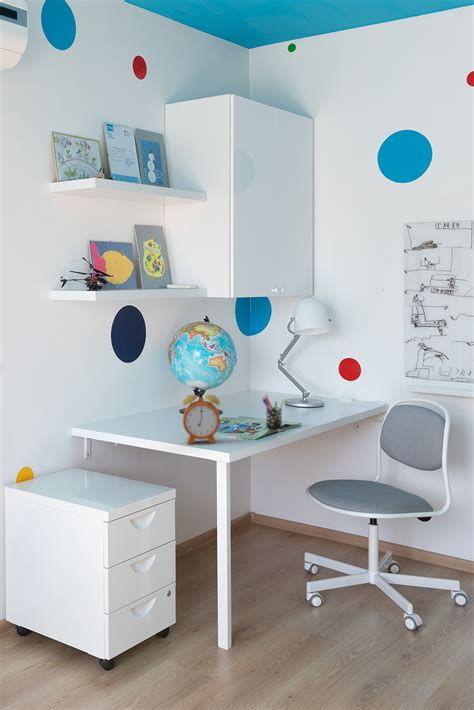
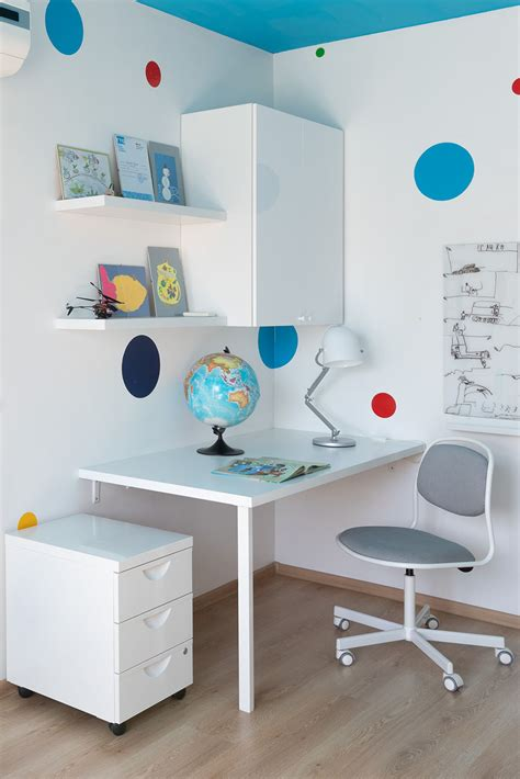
- alarm clock [182,385,221,444]
- pen holder [261,394,286,430]
